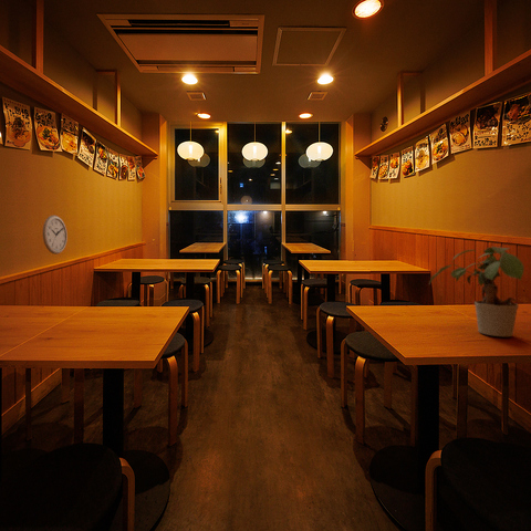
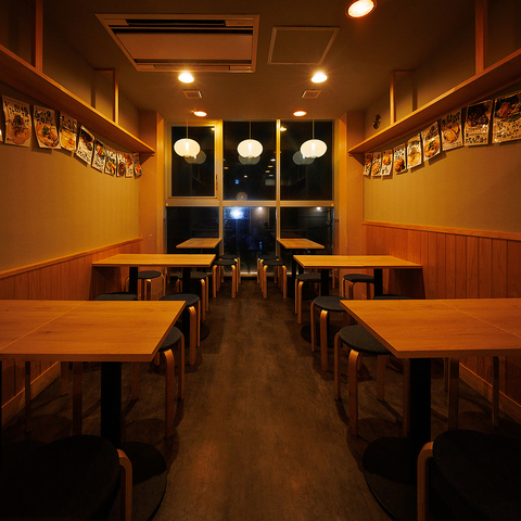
- wall clock [42,215,69,256]
- potted plant [428,246,525,337]
